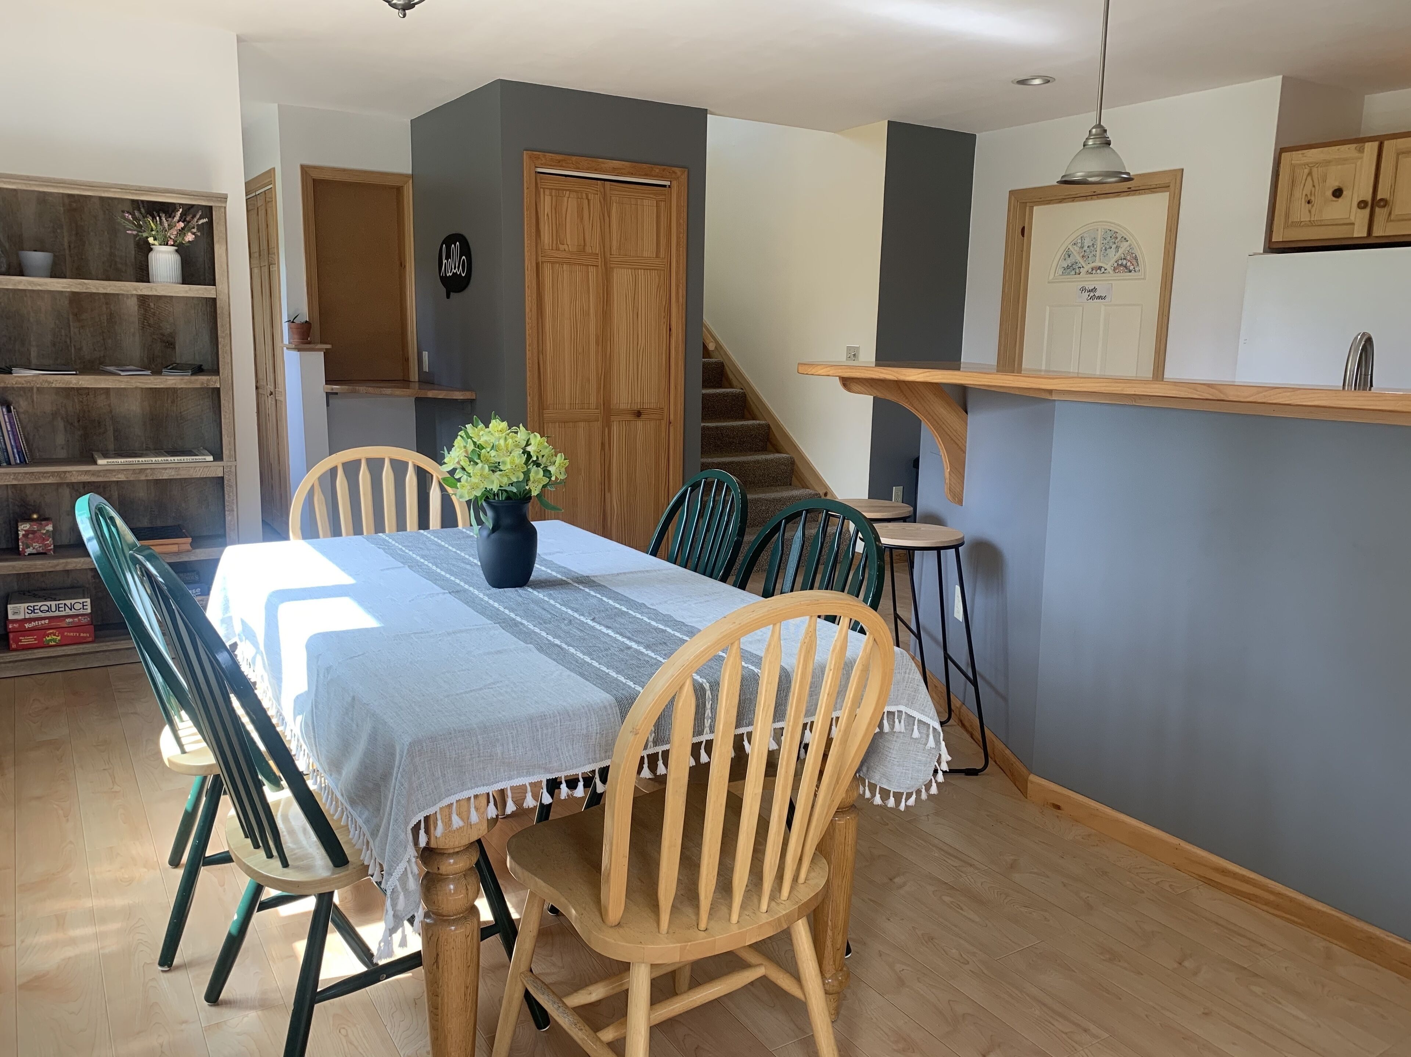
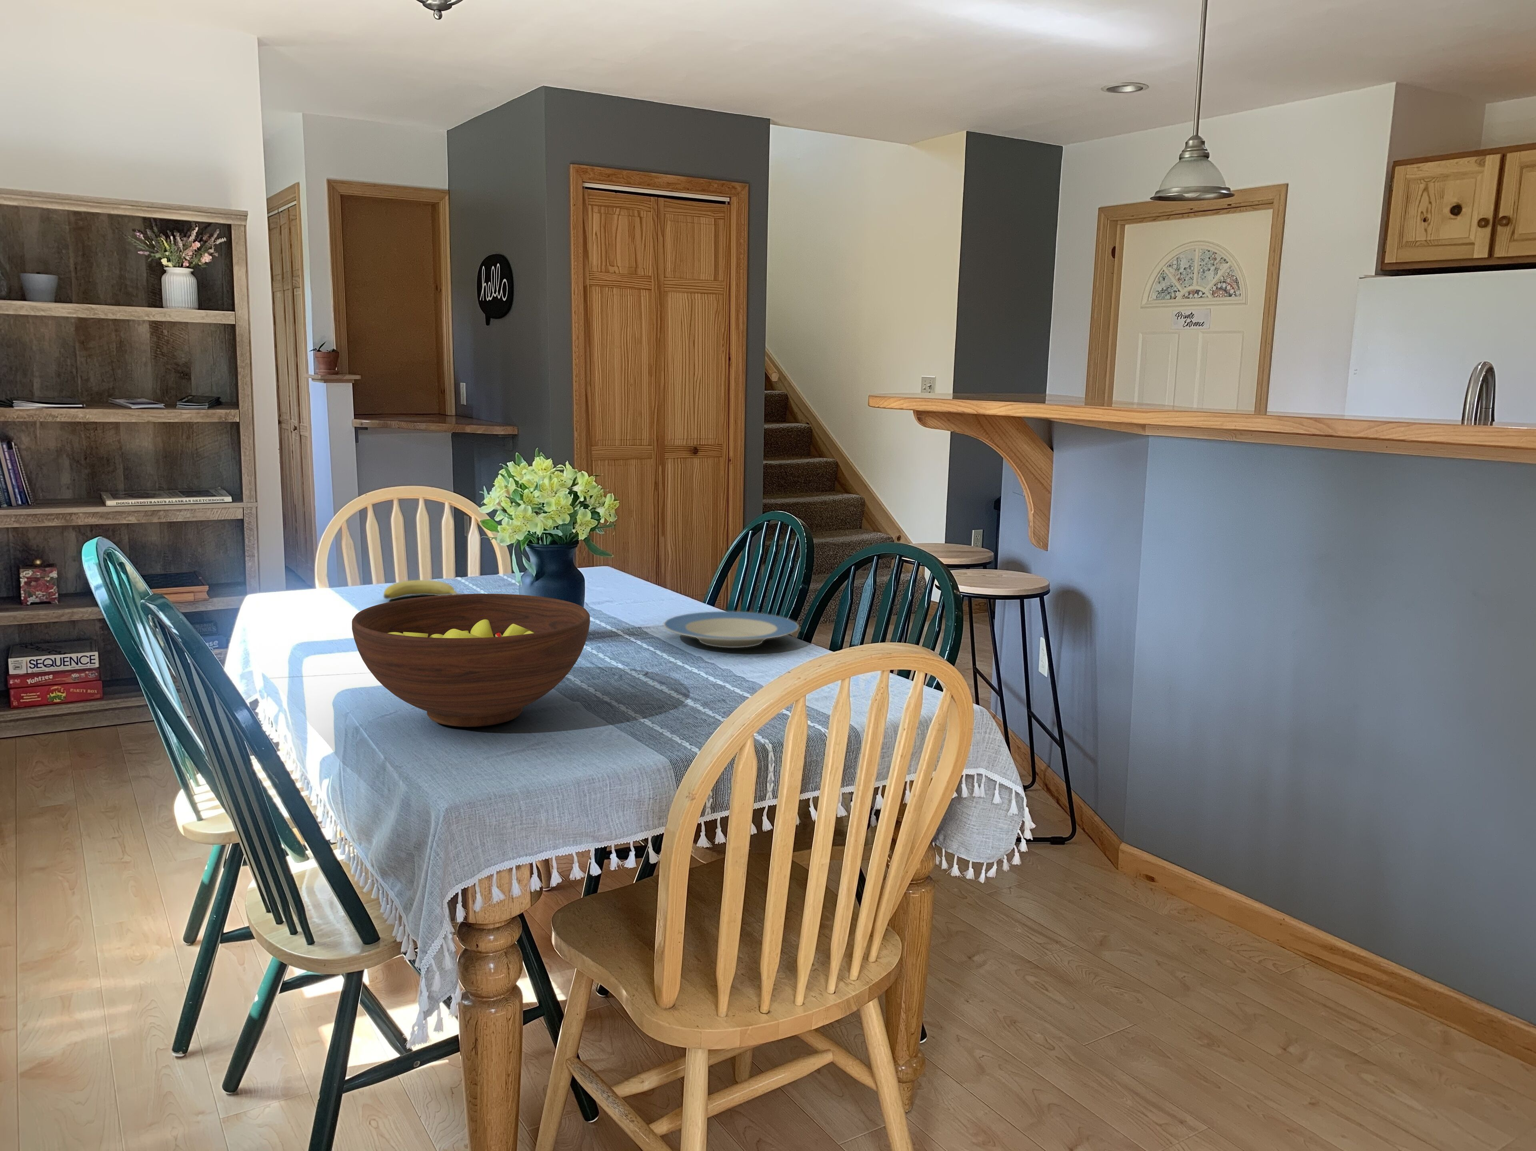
+ plate [663,611,799,648]
+ fruit [383,579,463,600]
+ fruit bowl [352,594,590,728]
